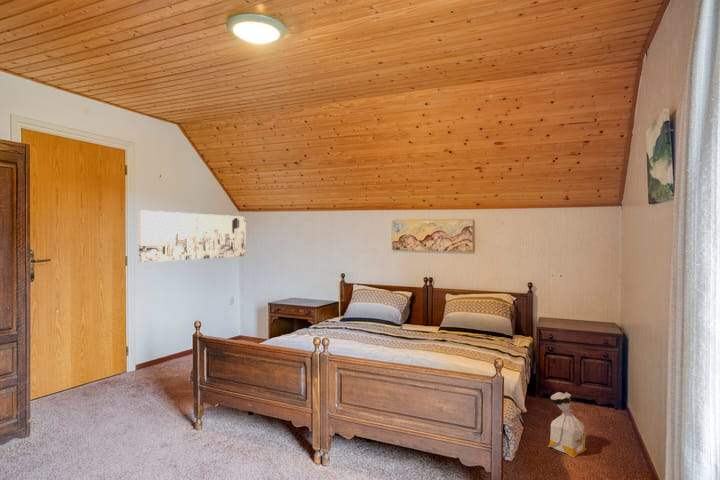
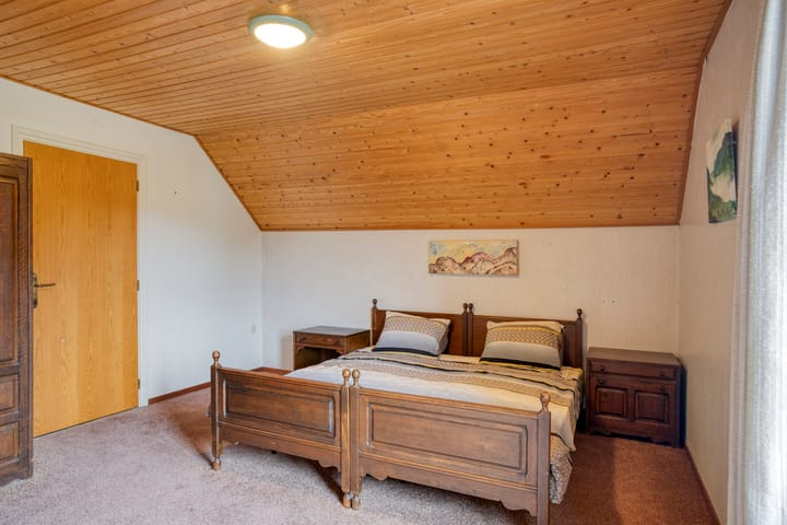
- bag [547,391,587,458]
- wall art [138,209,247,264]
